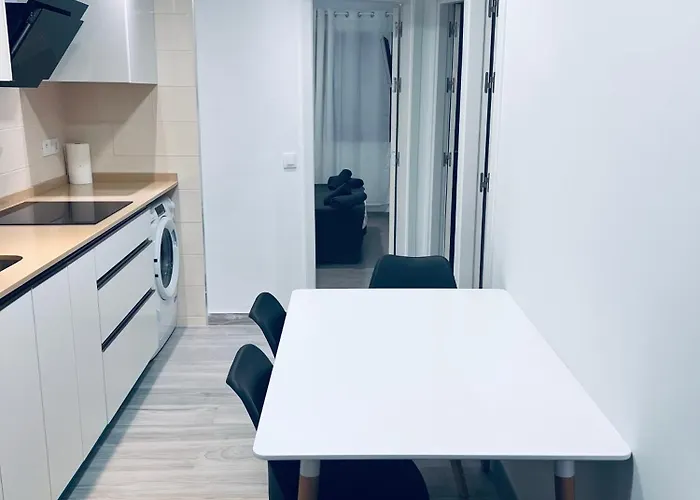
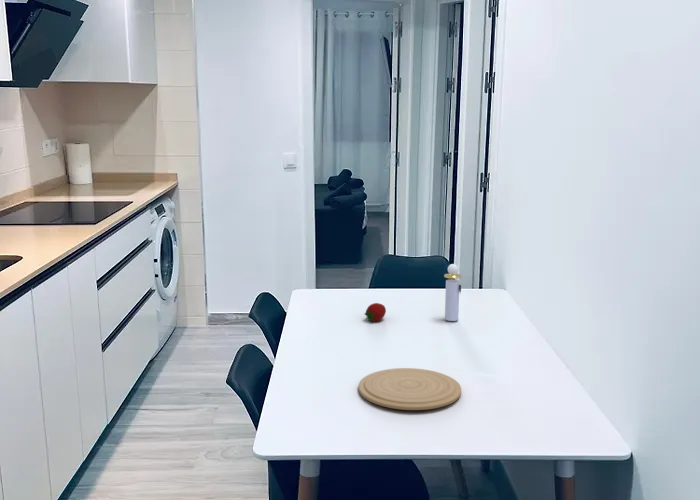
+ fruit [364,302,387,324]
+ plate [357,367,462,411]
+ perfume bottle [443,263,462,322]
